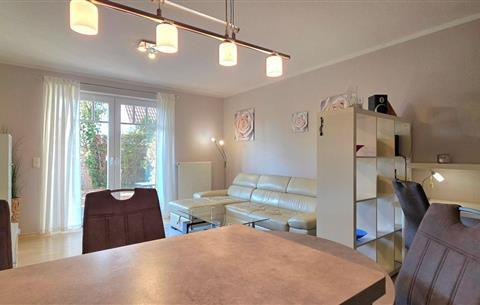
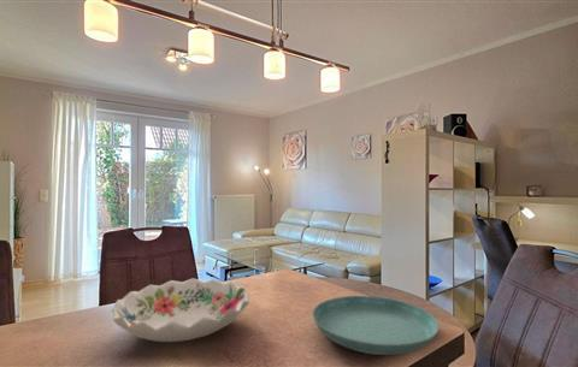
+ saucer [311,295,441,356]
+ decorative bowl [111,277,250,343]
